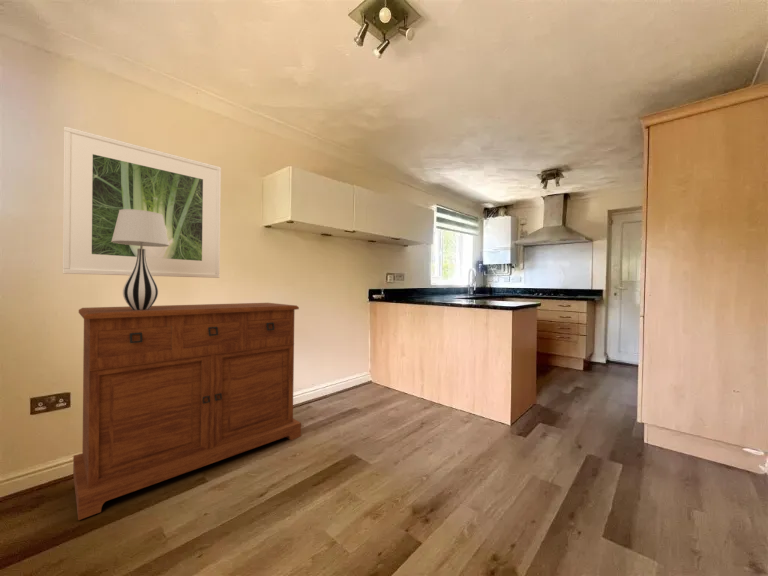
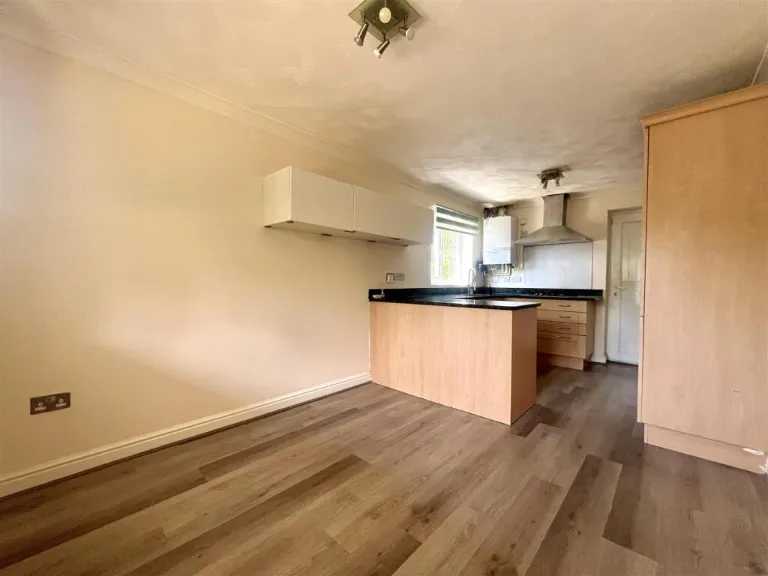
- table lamp [111,209,169,310]
- sideboard [72,302,302,521]
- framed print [62,126,222,279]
